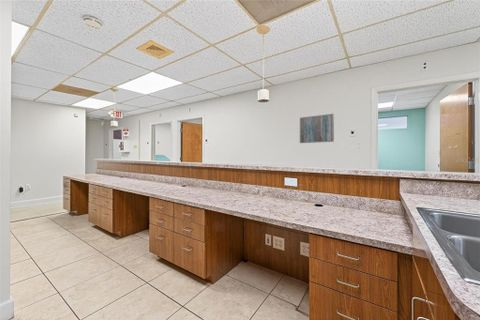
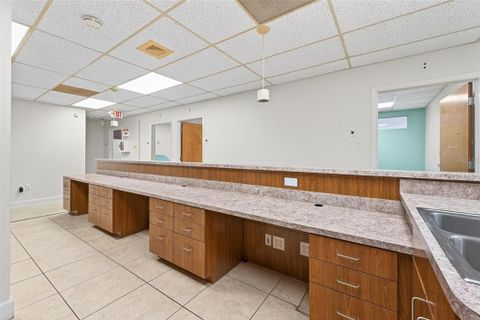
- wall art [299,113,335,144]
